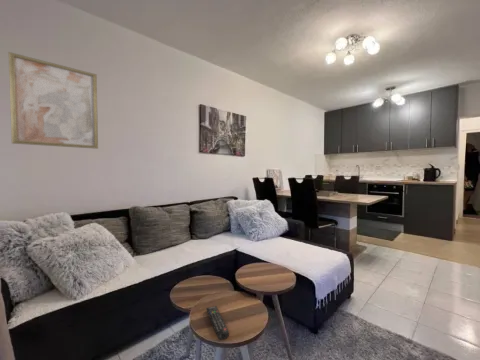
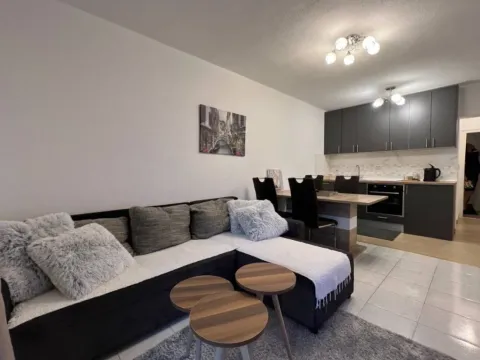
- remote control [205,305,230,341]
- wall art [8,51,99,150]
